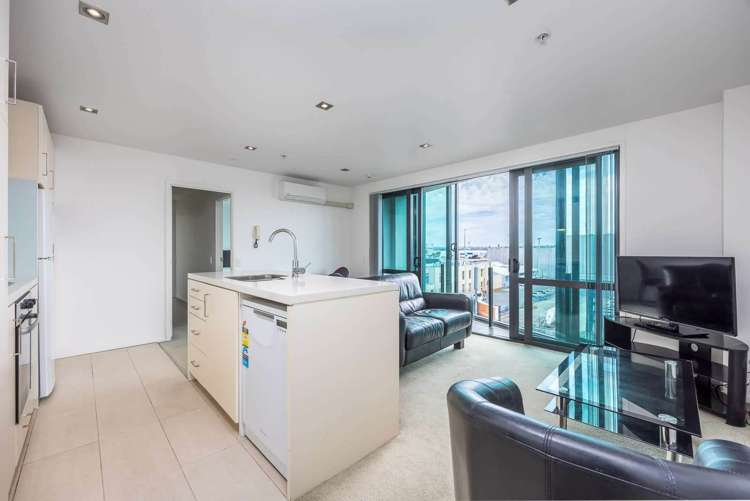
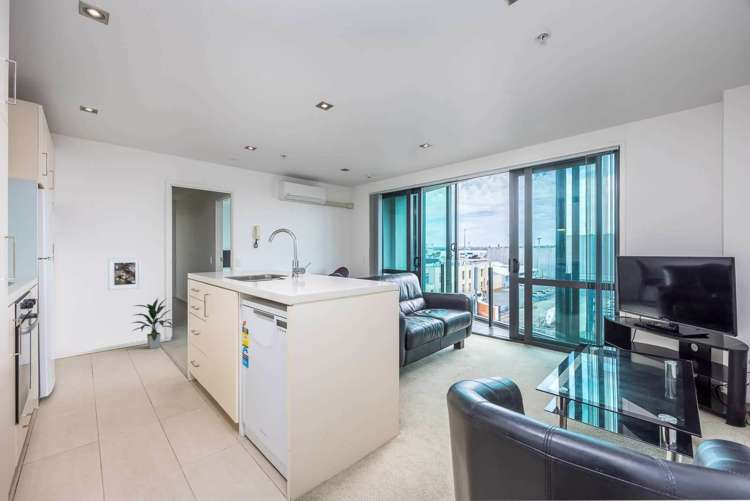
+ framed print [107,257,142,291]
+ indoor plant [128,296,174,350]
